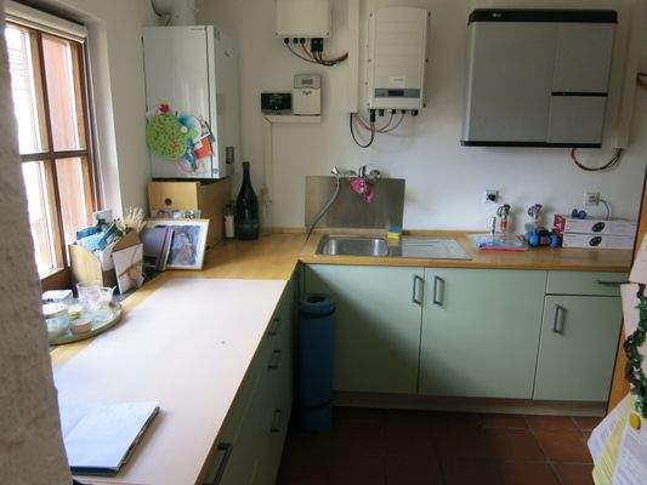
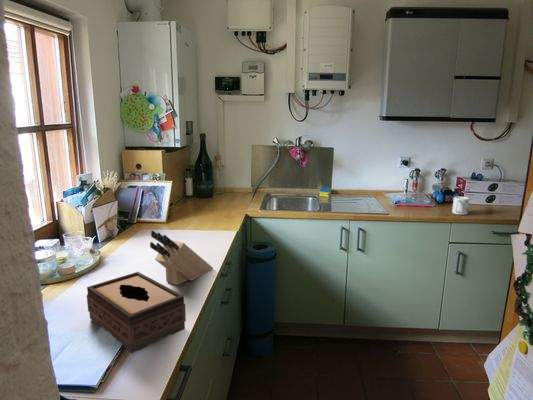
+ mug [451,195,470,216]
+ knife block [149,229,214,286]
+ tissue box [86,271,187,354]
